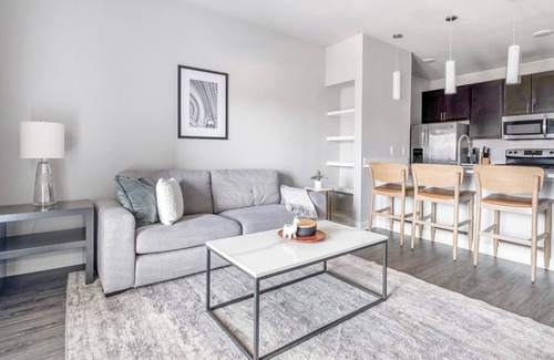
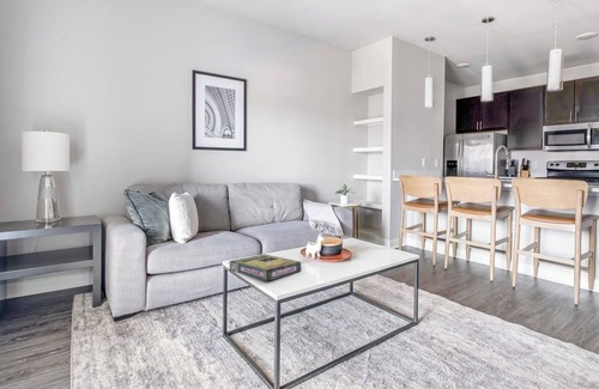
+ video game box [229,253,302,281]
